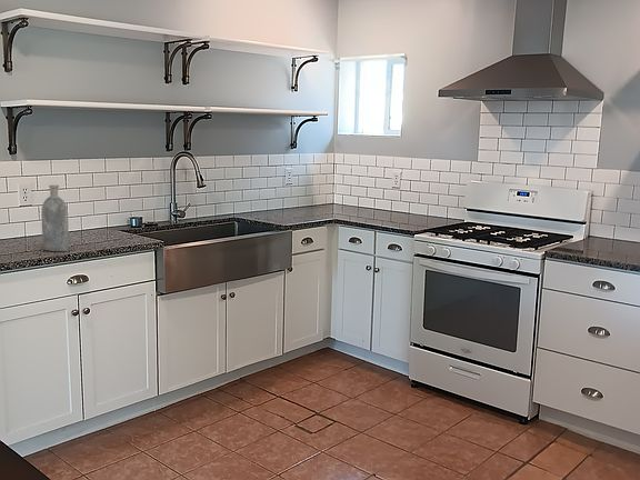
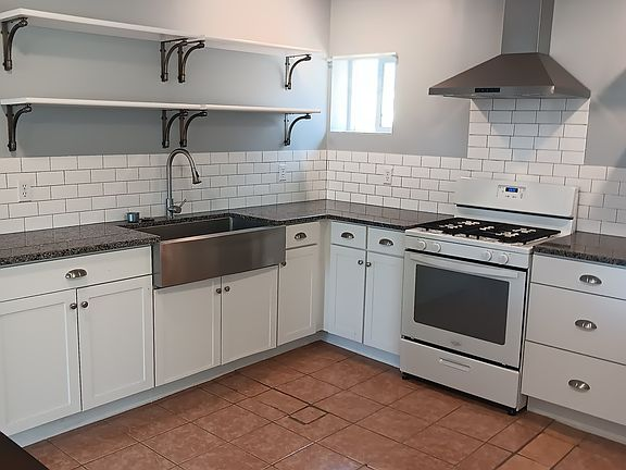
- bottle [40,184,70,252]
